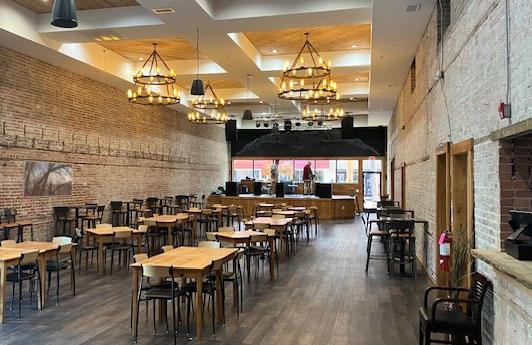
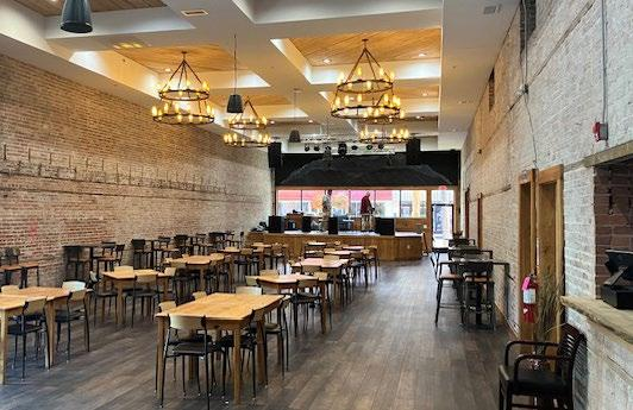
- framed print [22,160,74,198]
